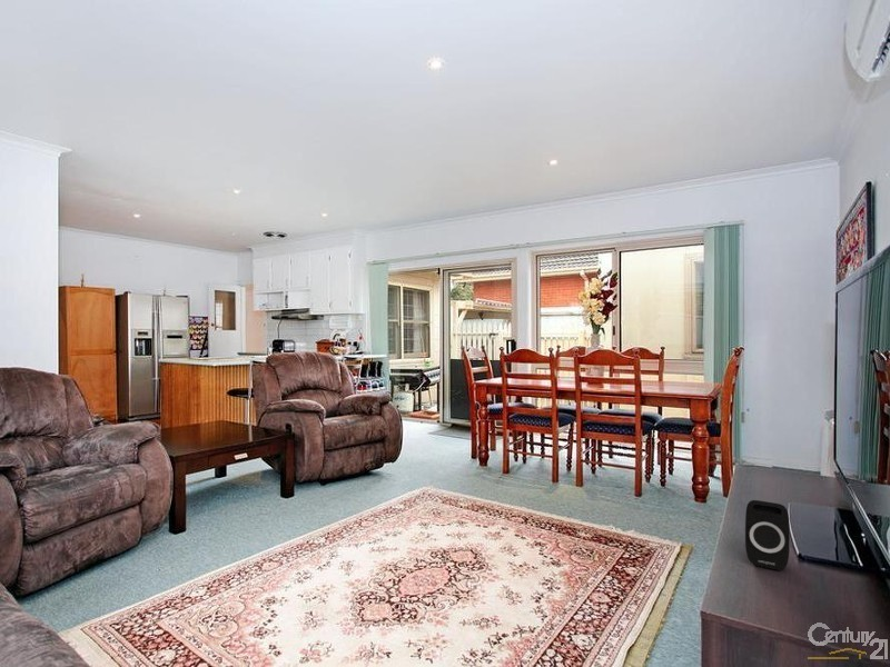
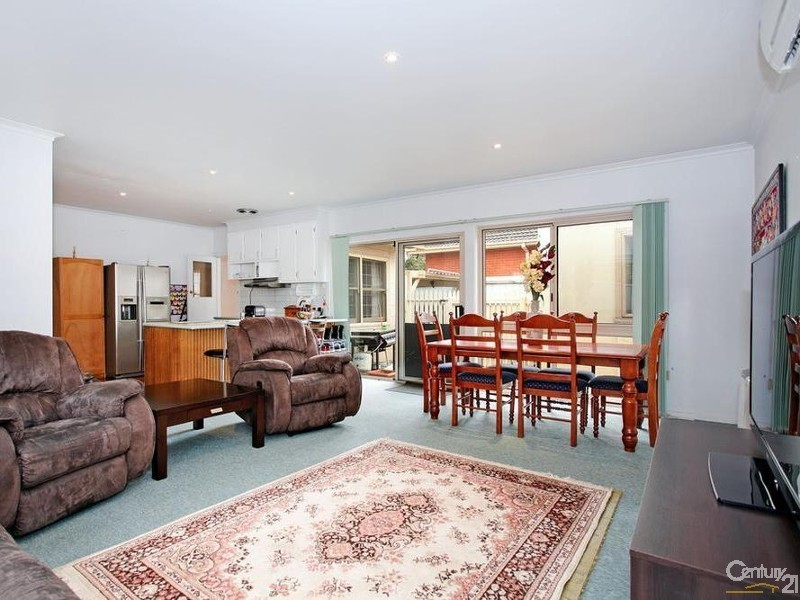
- speaker [744,499,791,571]
